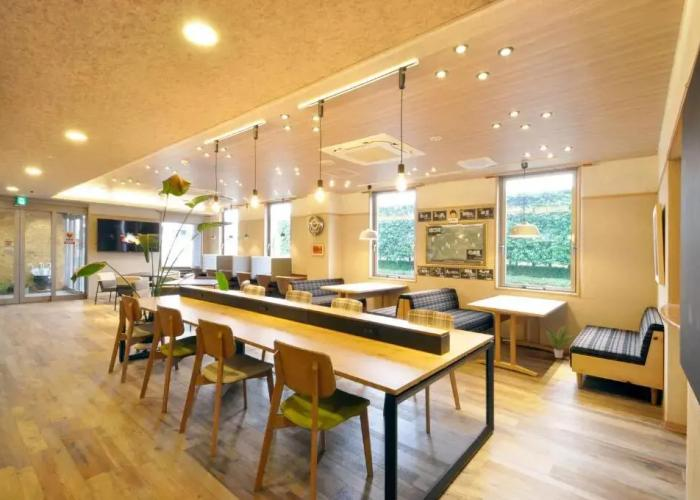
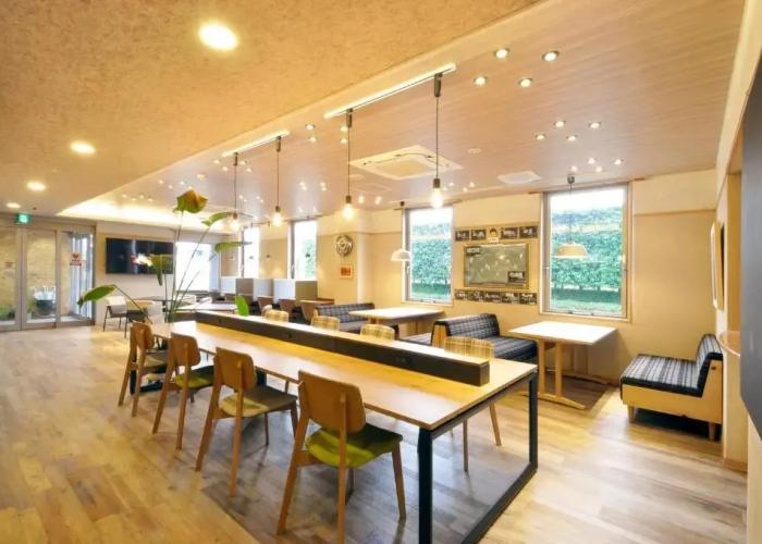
- potted plant [544,324,577,359]
